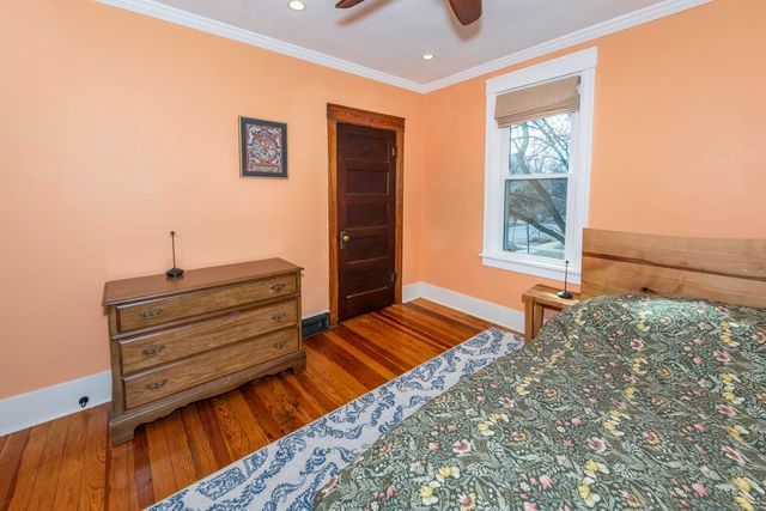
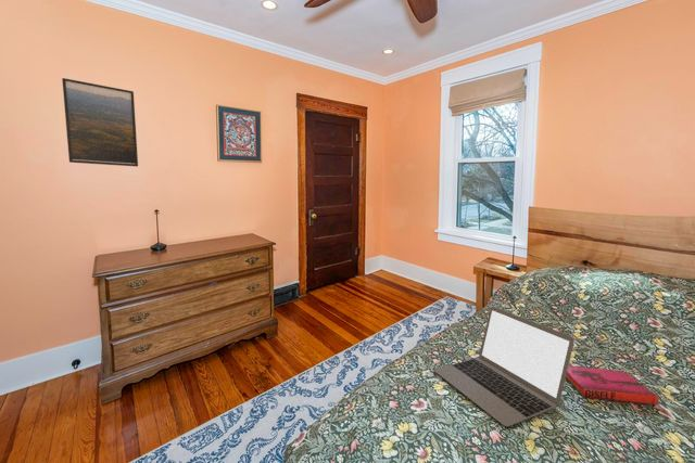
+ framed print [61,77,139,168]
+ hardback book [566,365,659,406]
+ laptop [433,306,576,427]
